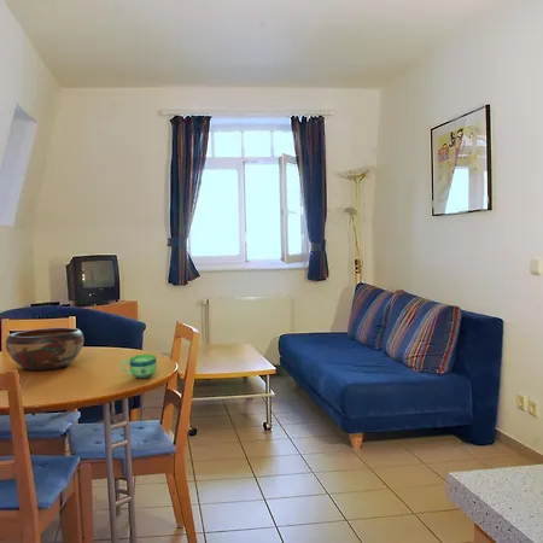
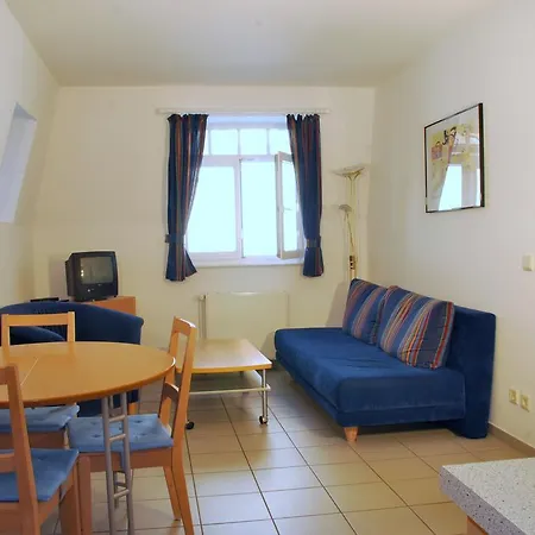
- cup [119,354,158,380]
- decorative bowl [4,327,84,372]
